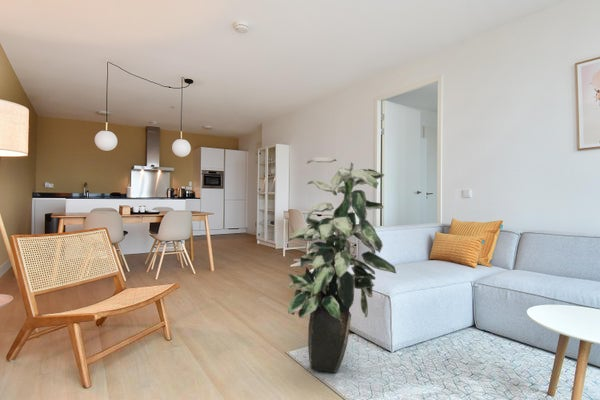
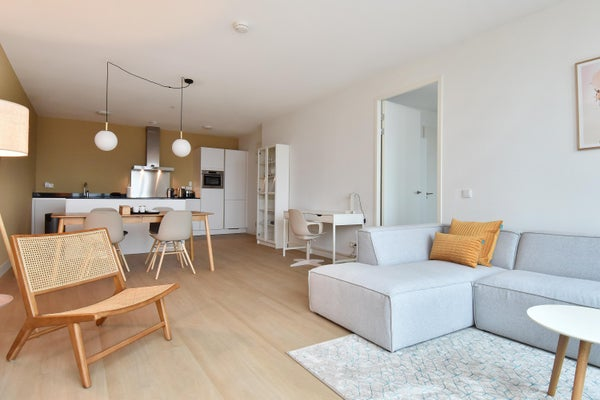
- indoor plant [286,156,397,374]
